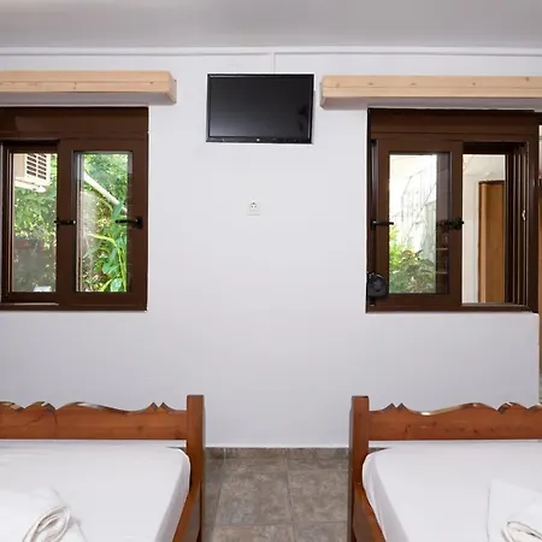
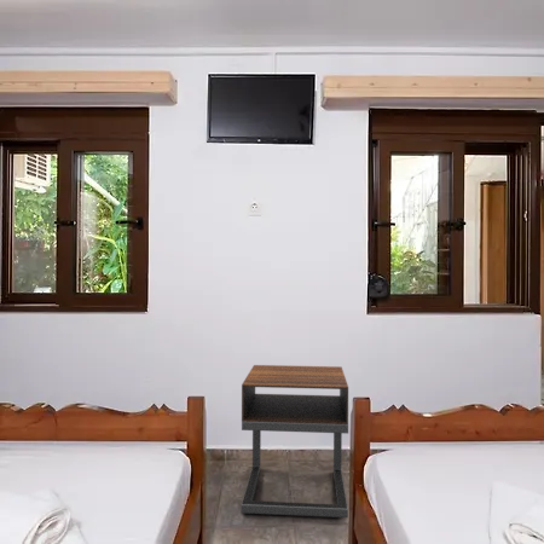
+ nightstand [241,364,349,519]
